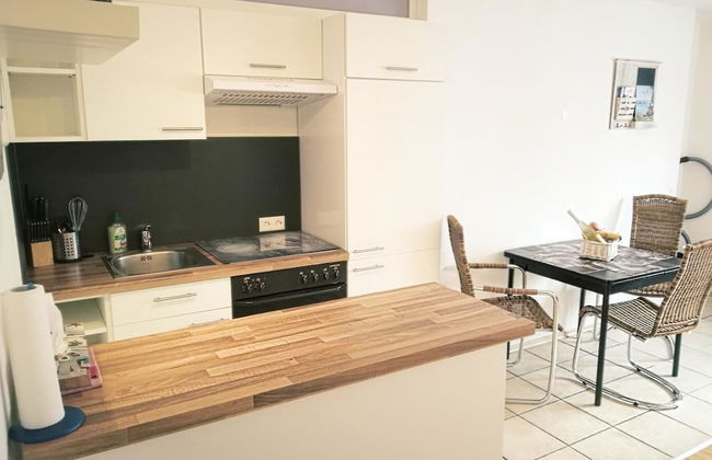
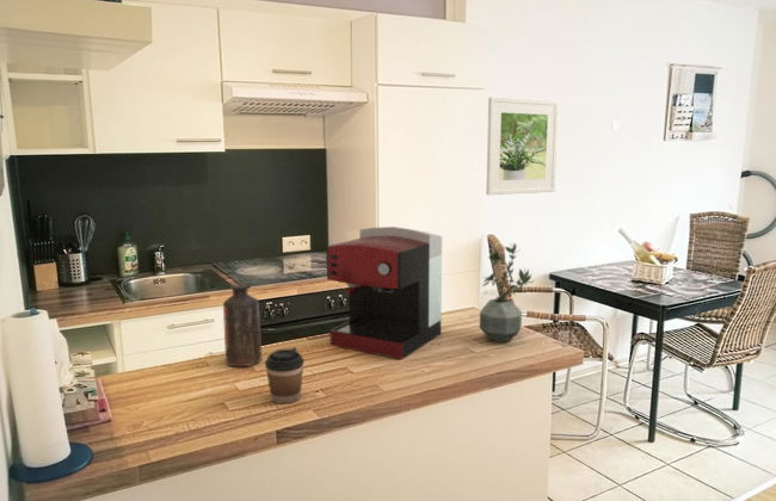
+ coffee cup [264,346,306,404]
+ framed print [485,95,560,196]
+ bottle [222,282,263,367]
+ coffee maker [326,225,443,360]
+ potted plant [479,242,536,344]
